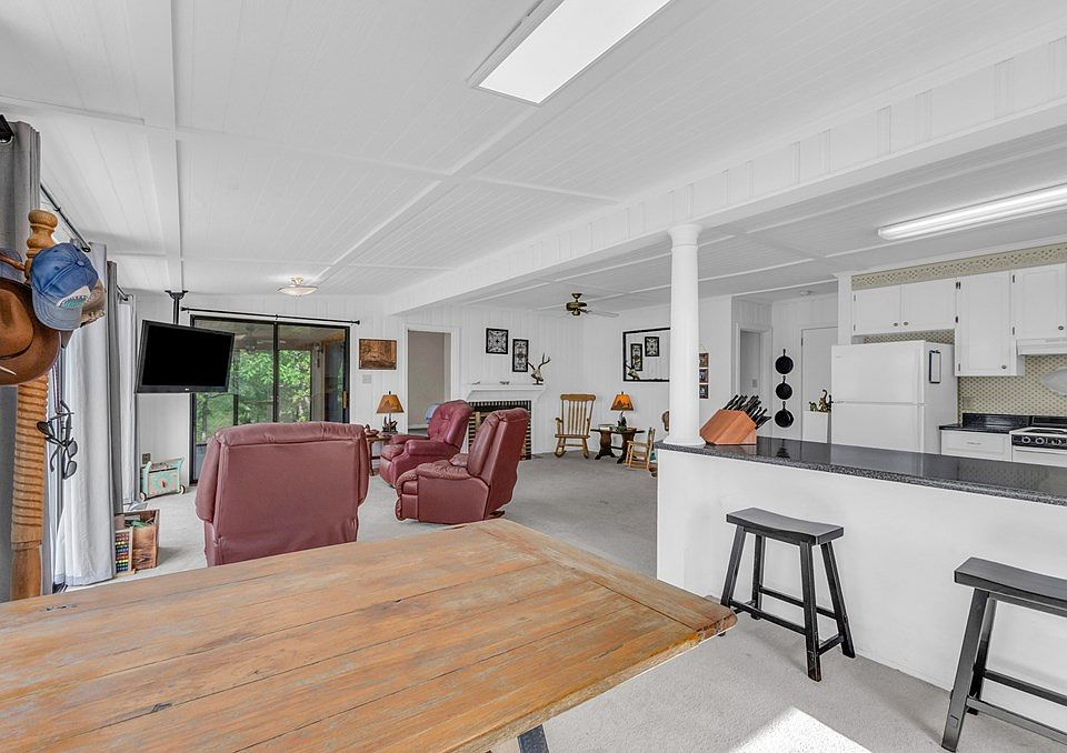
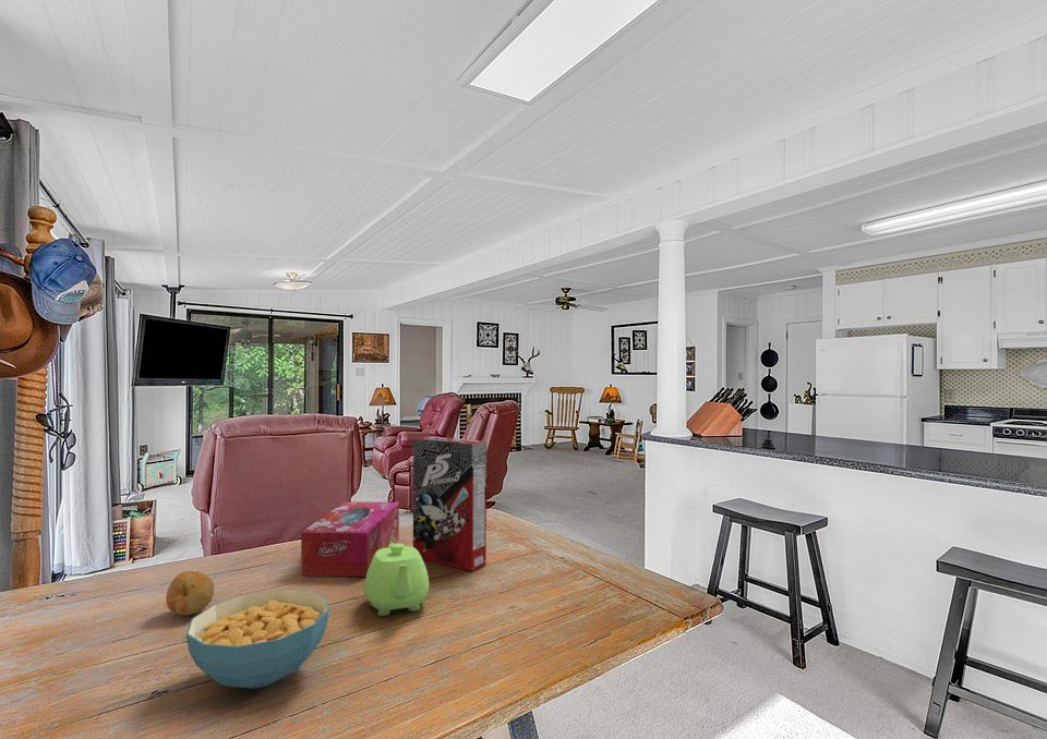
+ fruit [165,570,215,617]
+ teapot [363,543,430,617]
+ cereal bowl [185,587,329,690]
+ cereal box [412,435,488,572]
+ tissue box [300,500,400,578]
